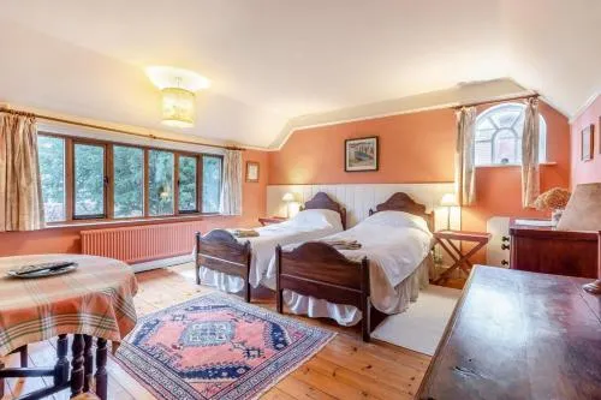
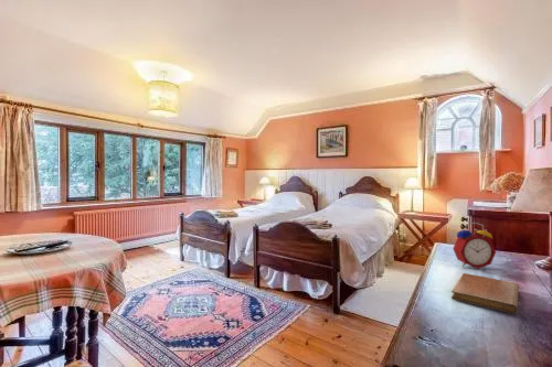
+ alarm clock [452,222,497,270]
+ notebook [450,272,520,315]
